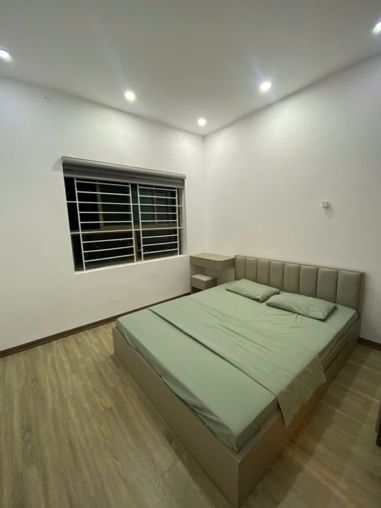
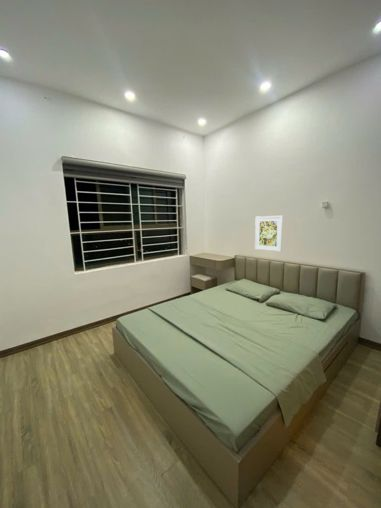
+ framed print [254,215,284,253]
